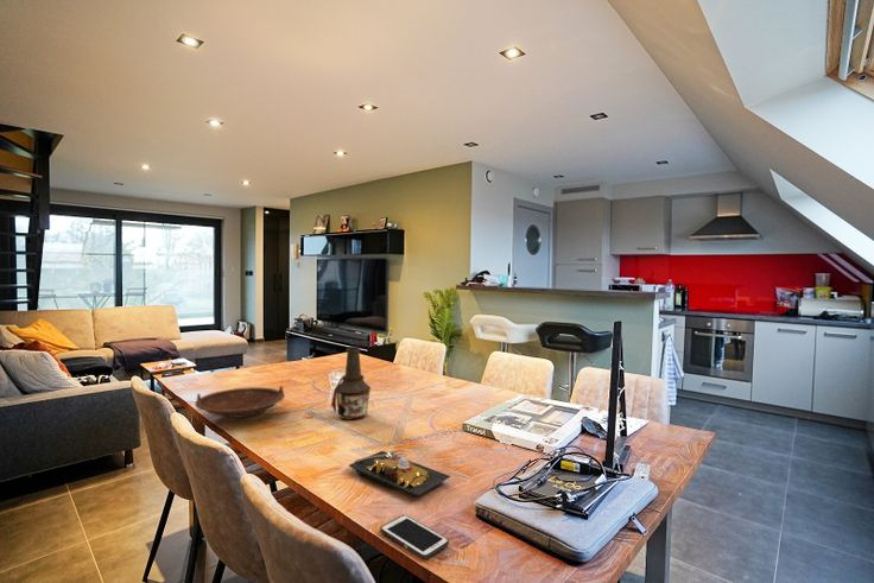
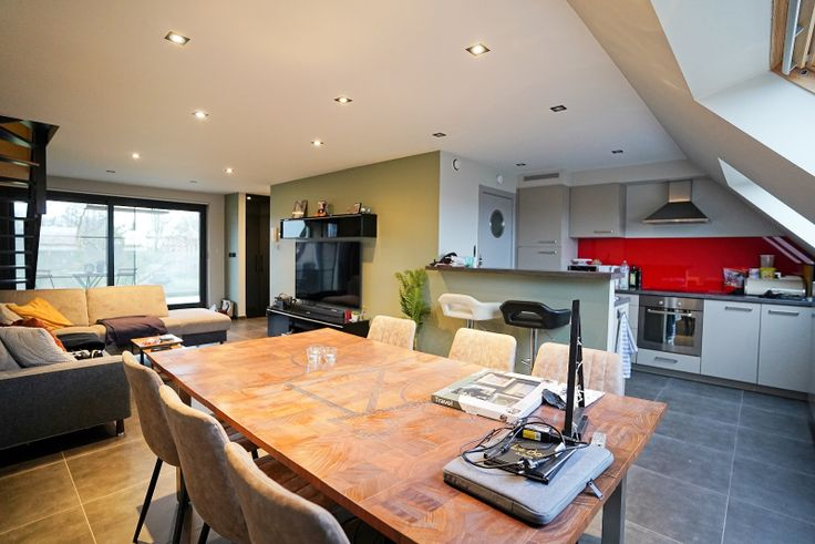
- plate [348,449,451,499]
- cell phone [379,514,450,560]
- bowl [194,385,286,419]
- bottle [330,346,372,420]
